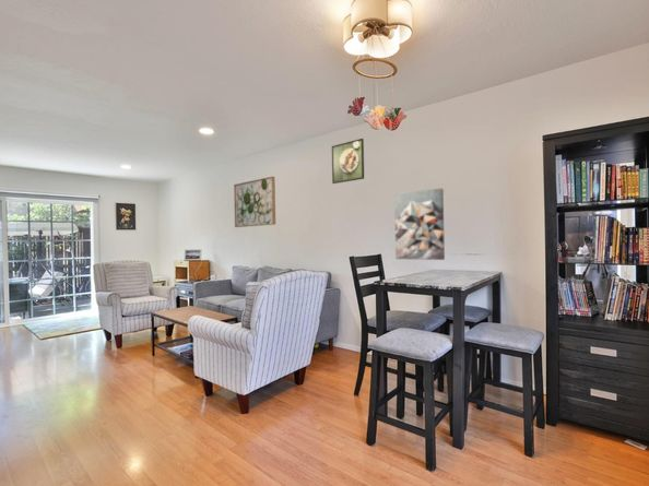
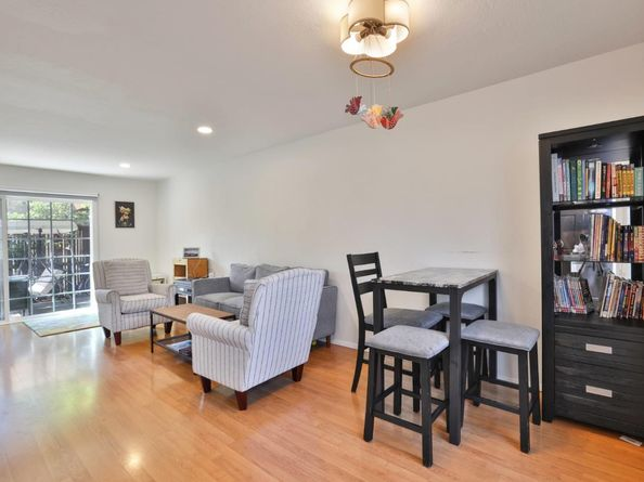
- wall art [233,176,276,228]
- wall art [393,187,446,261]
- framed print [331,138,365,185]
